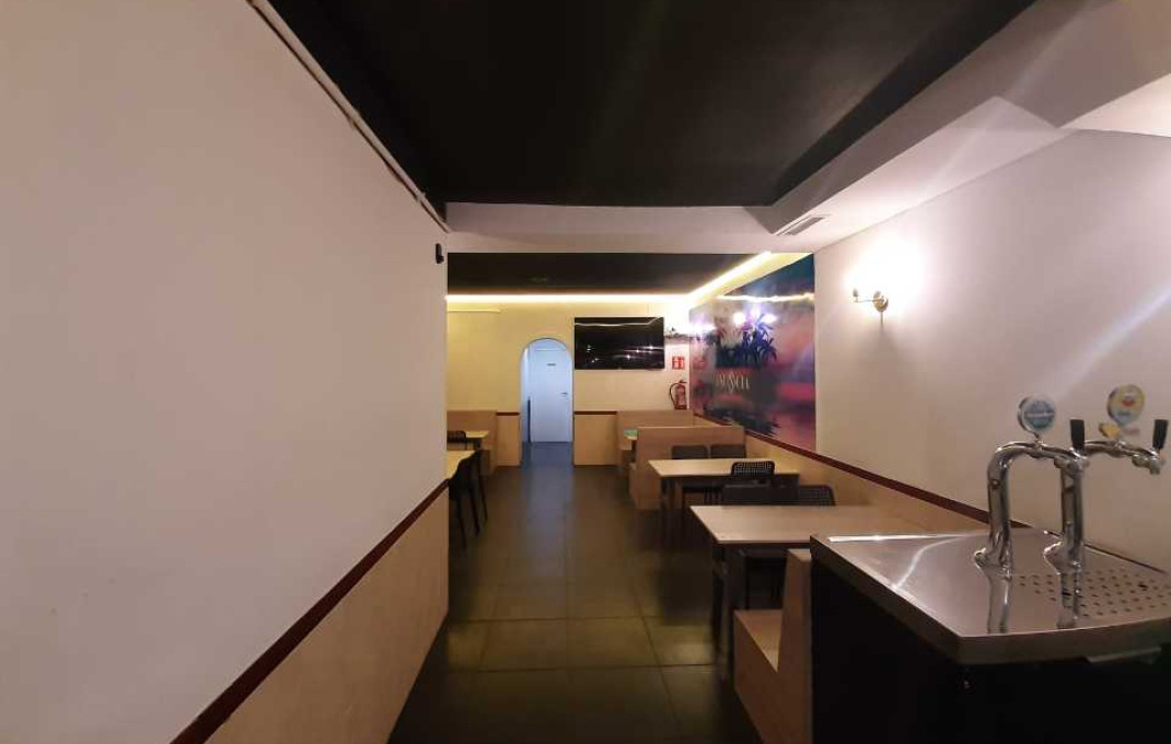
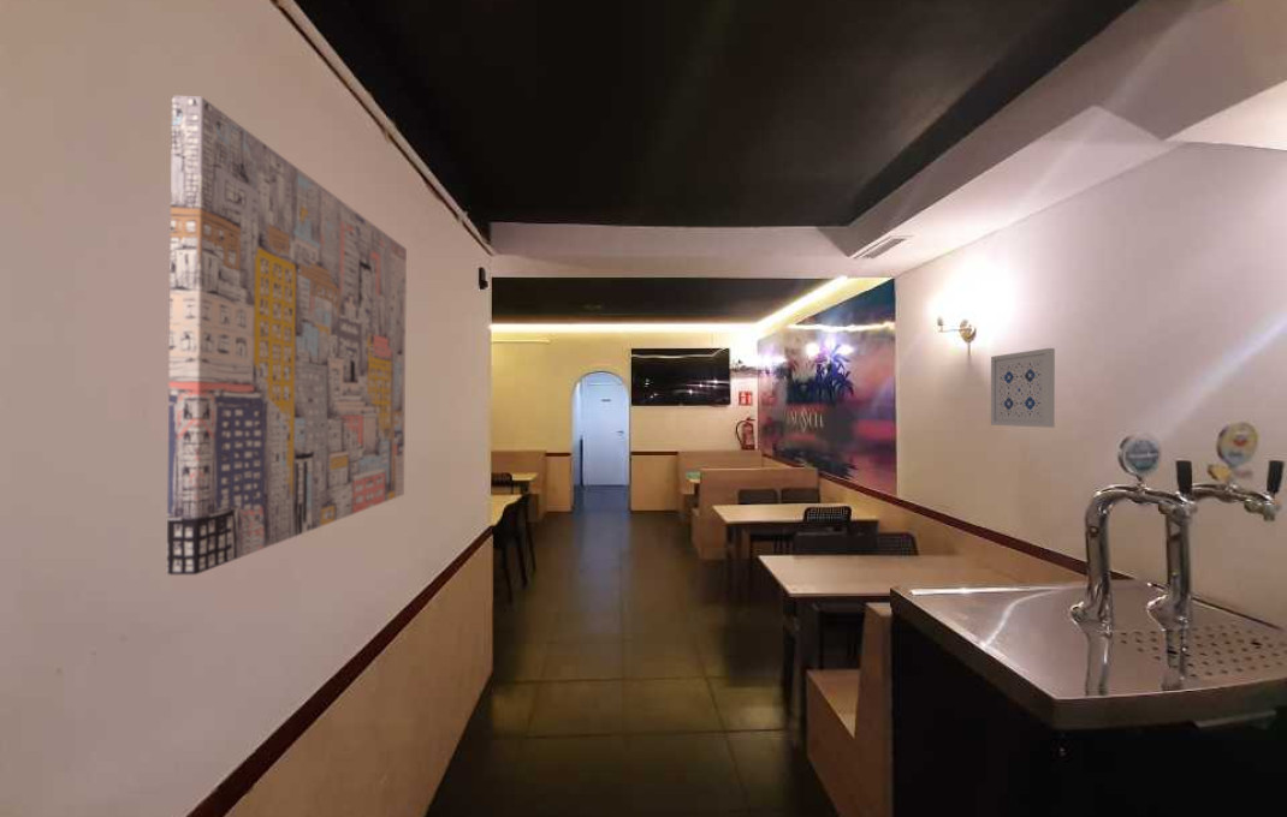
+ wall art [166,95,408,576]
+ wall art [990,347,1056,429]
